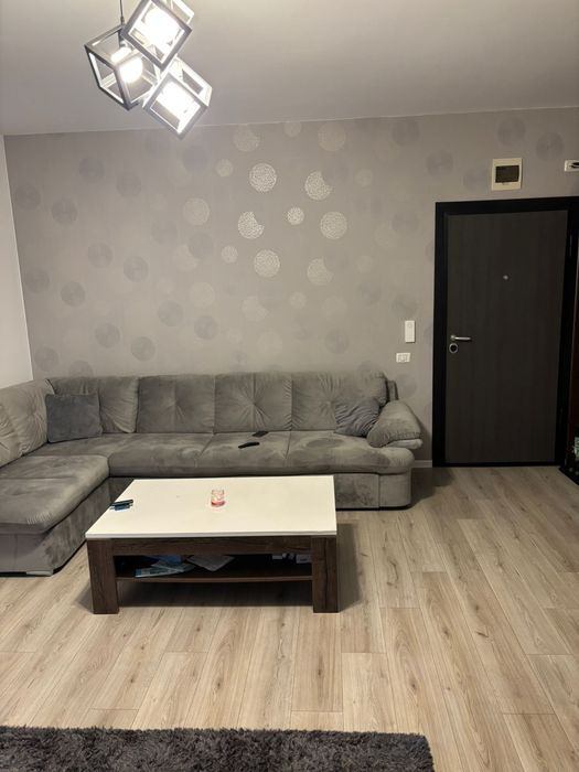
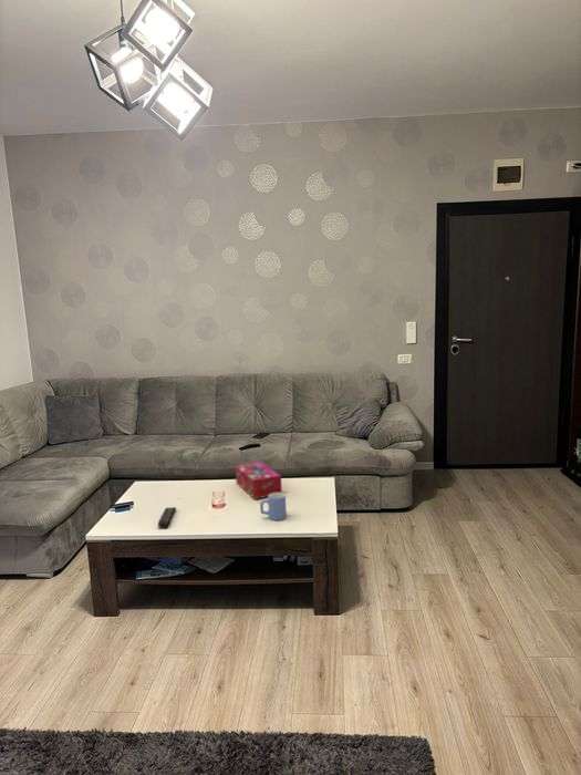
+ tissue box [235,461,283,500]
+ mug [259,493,288,521]
+ remote control [157,506,177,529]
